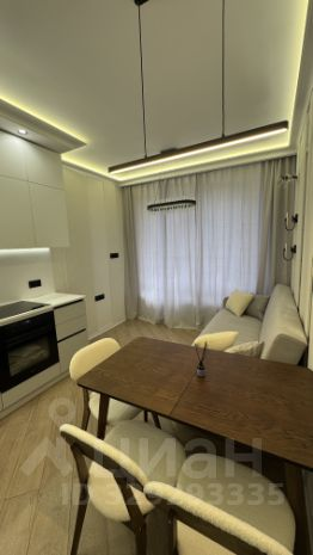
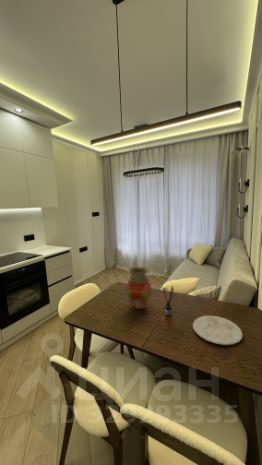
+ vase [125,266,153,310]
+ plate [192,315,244,346]
